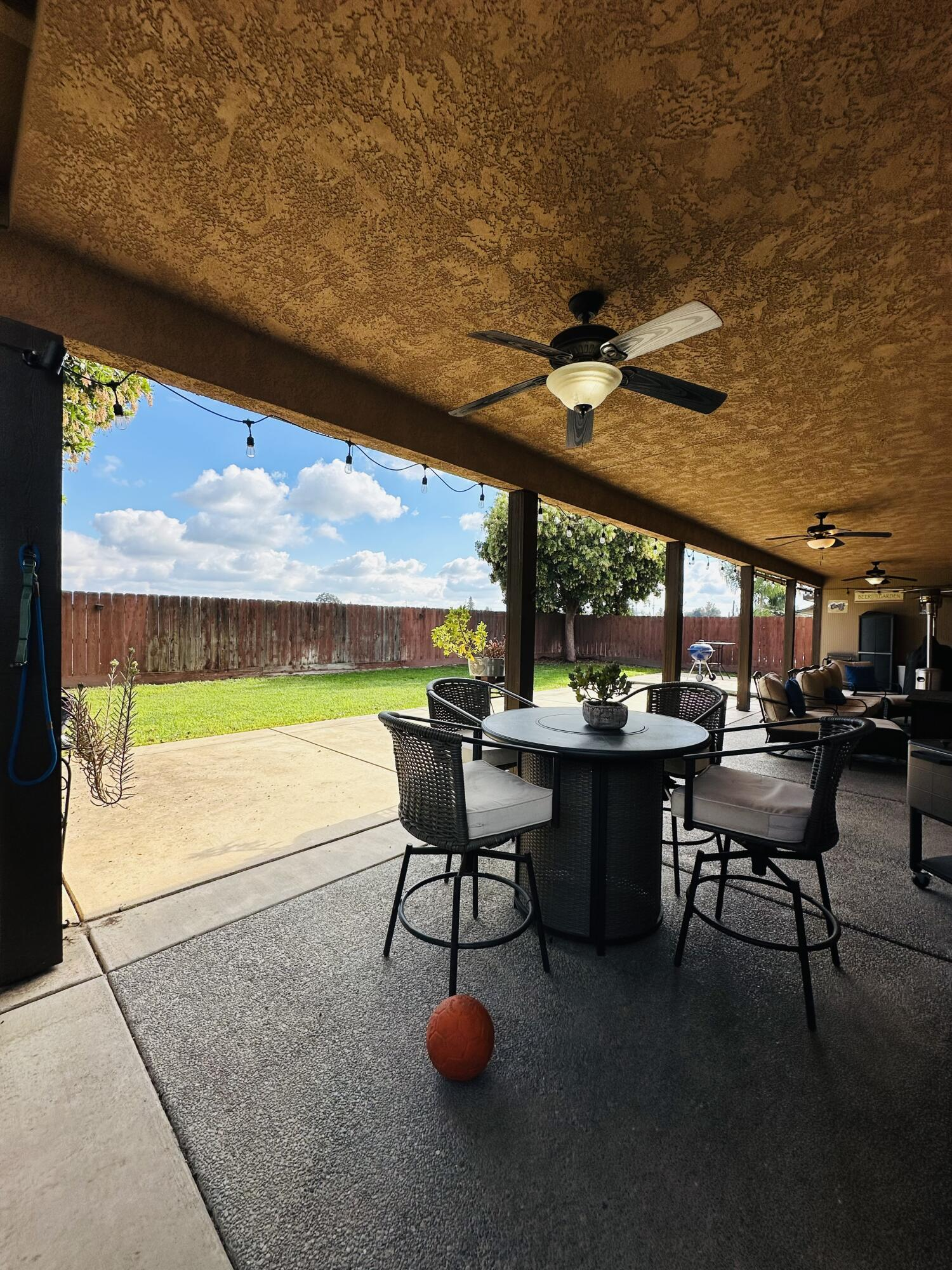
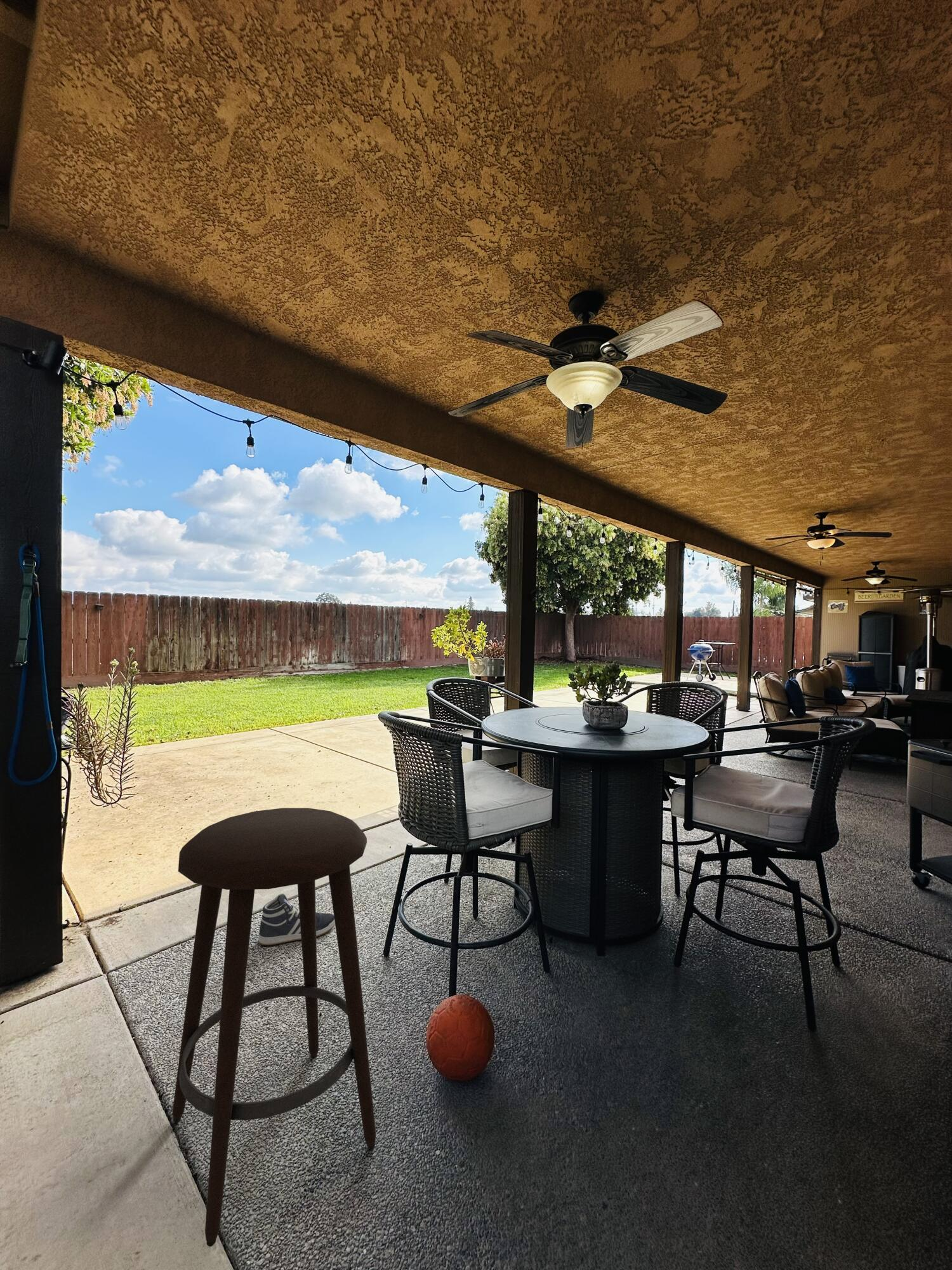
+ sneaker [258,893,335,946]
+ stool [172,807,376,1247]
